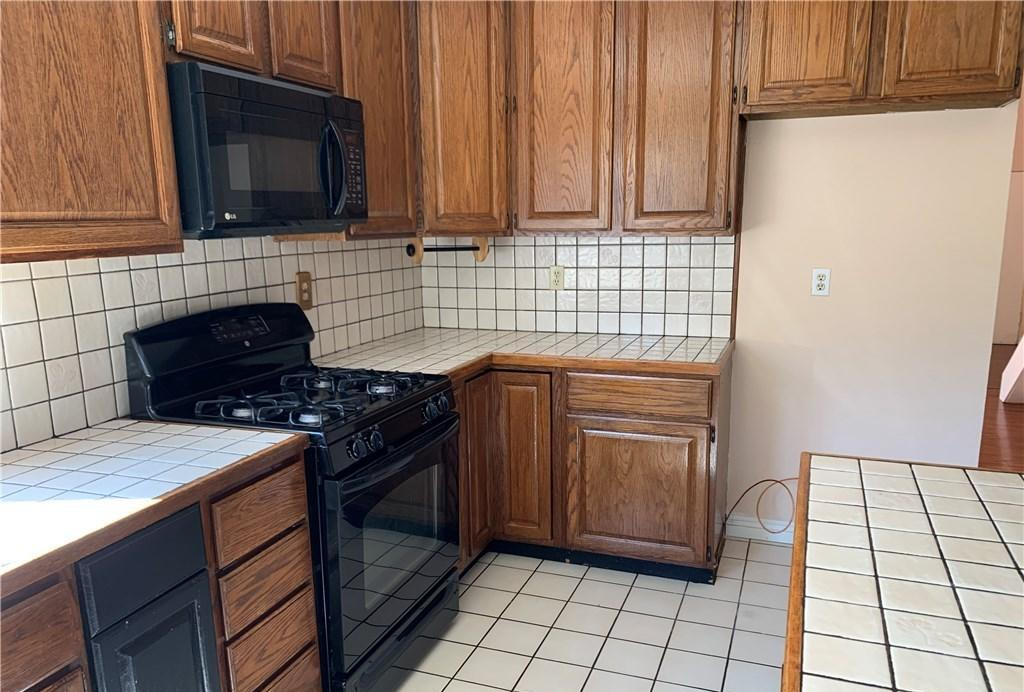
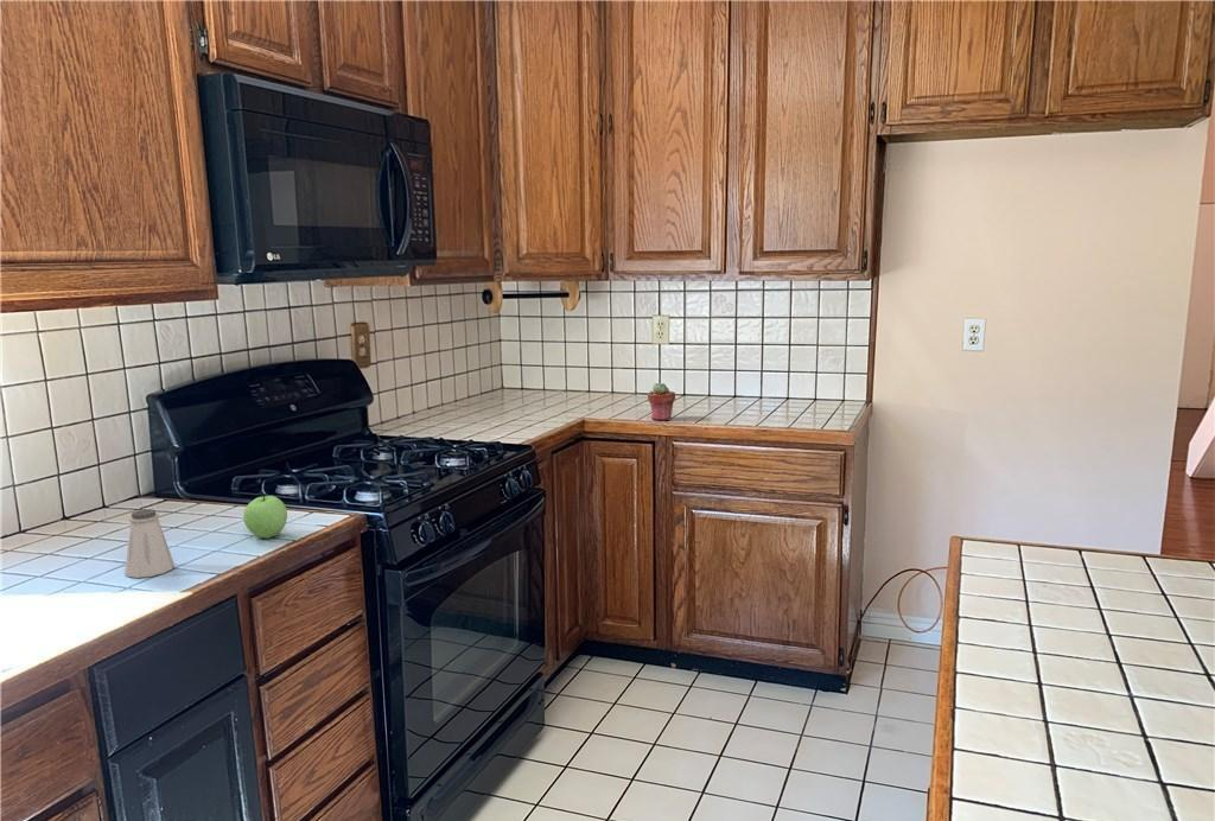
+ saltshaker [123,508,176,579]
+ potted succulent [647,381,676,421]
+ apple [242,494,288,540]
